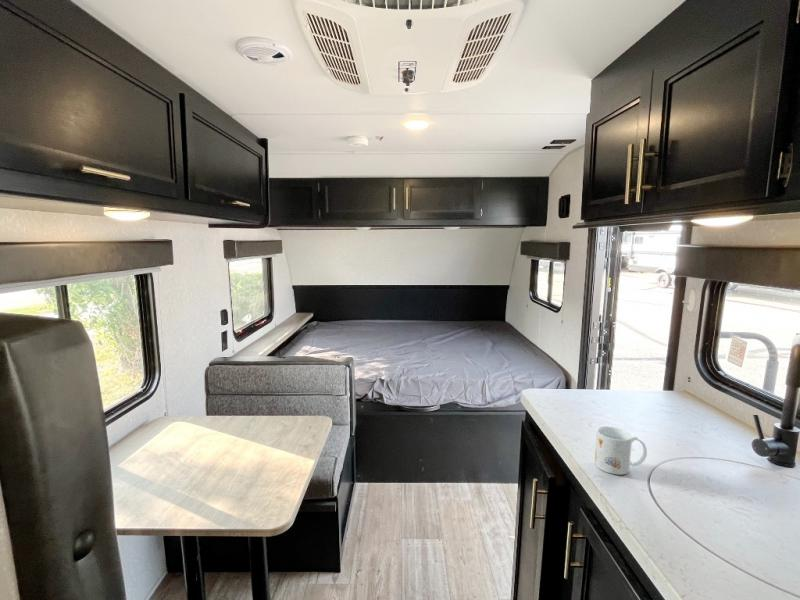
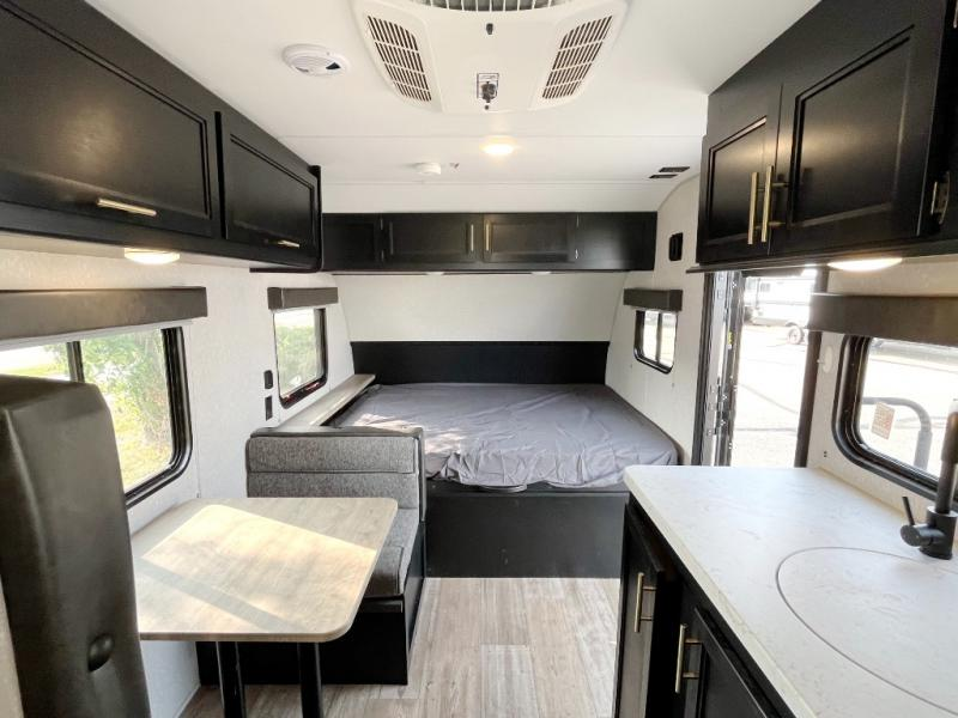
- mug [594,425,648,476]
